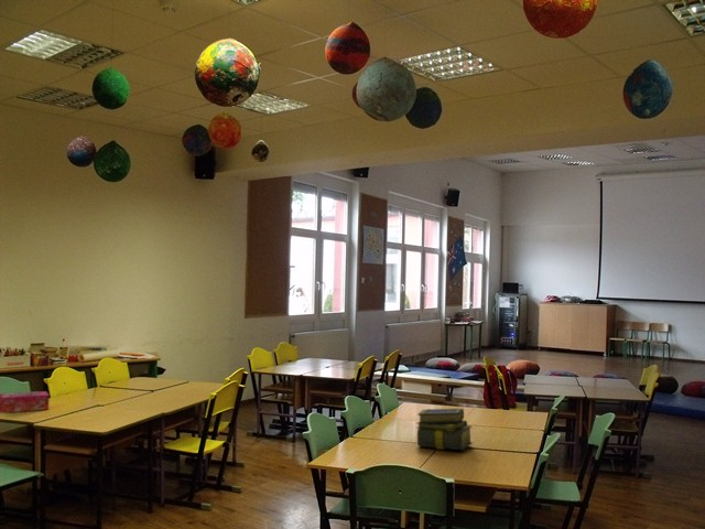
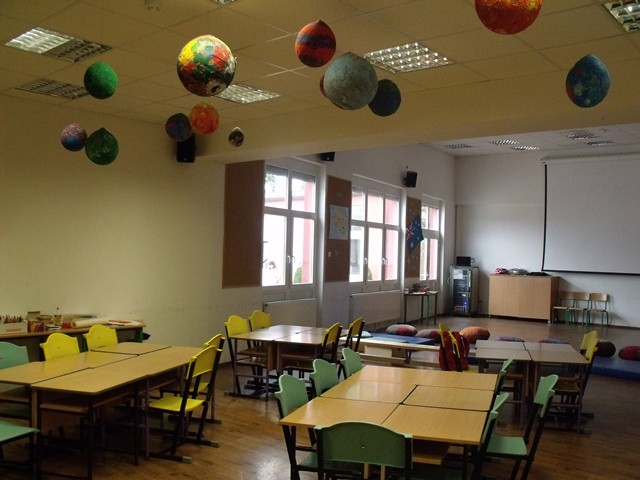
- stack of books [415,408,474,451]
- tissue box [0,390,50,414]
